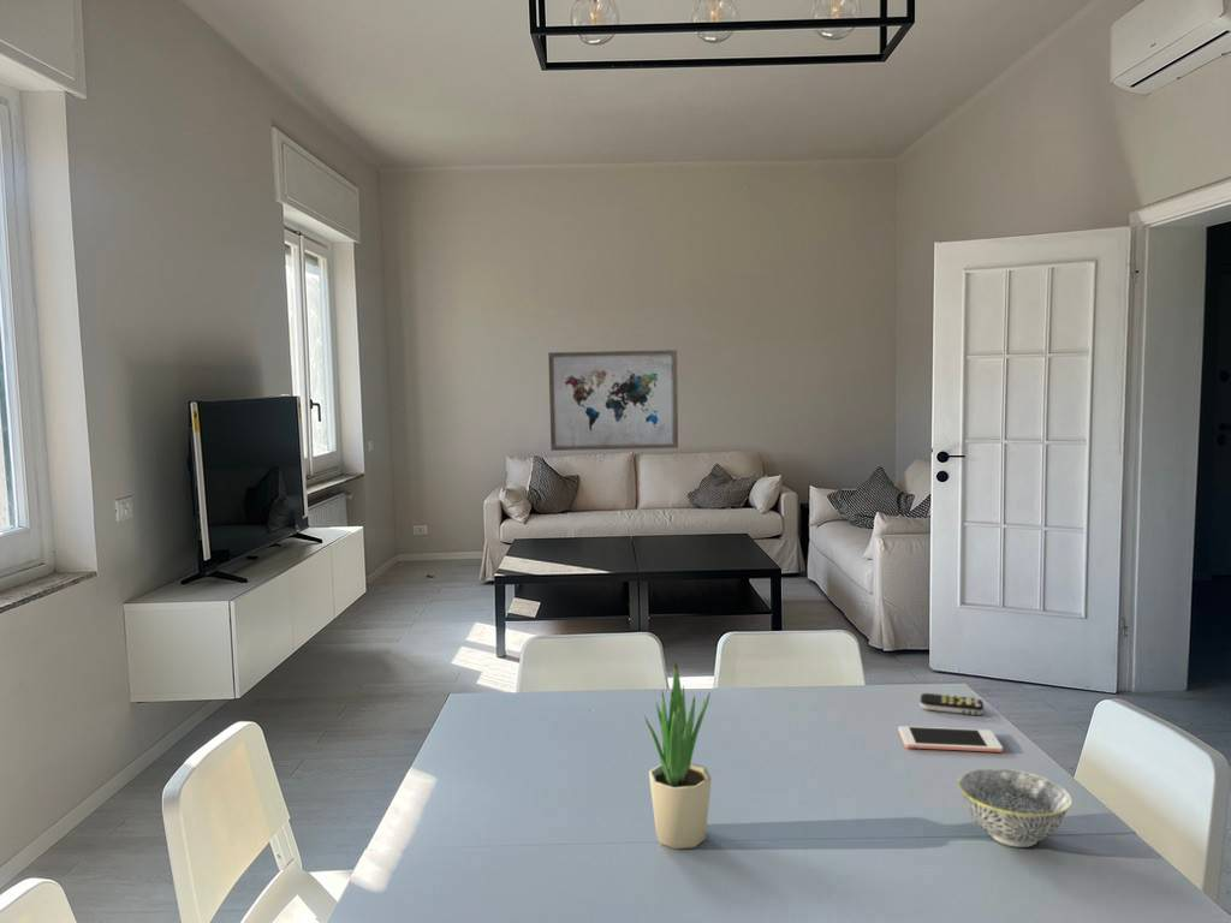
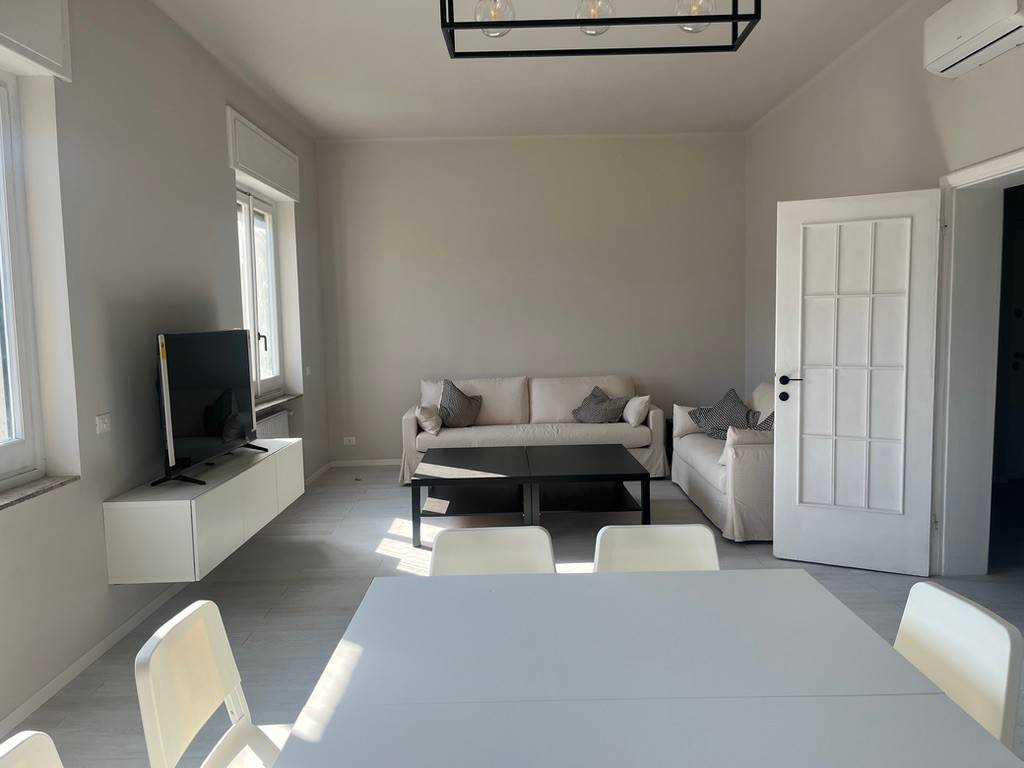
- remote control [920,692,985,716]
- cell phone [898,725,1004,754]
- bowl [957,767,1074,848]
- wall art [547,349,679,452]
- potted plant [643,662,713,850]
